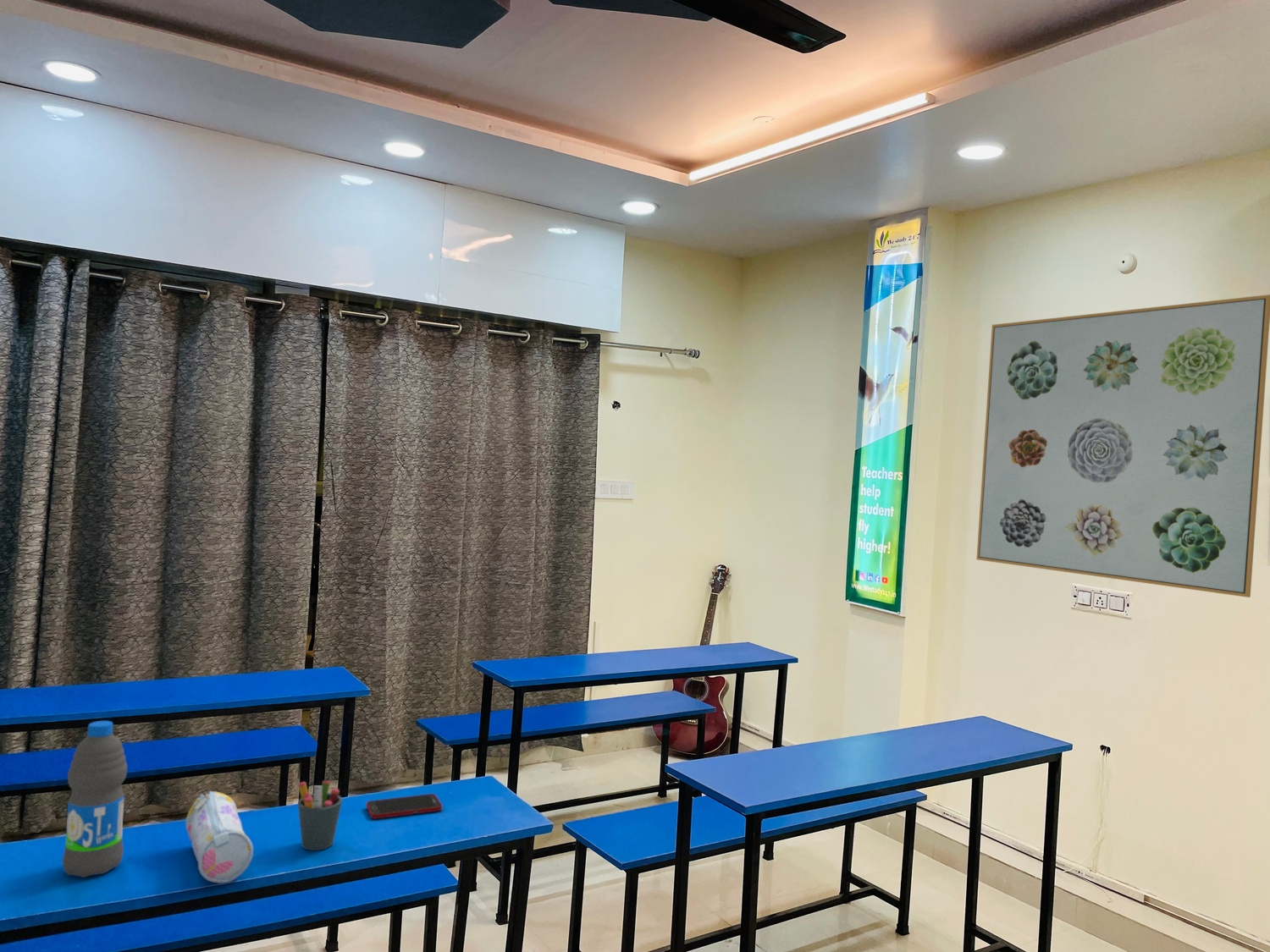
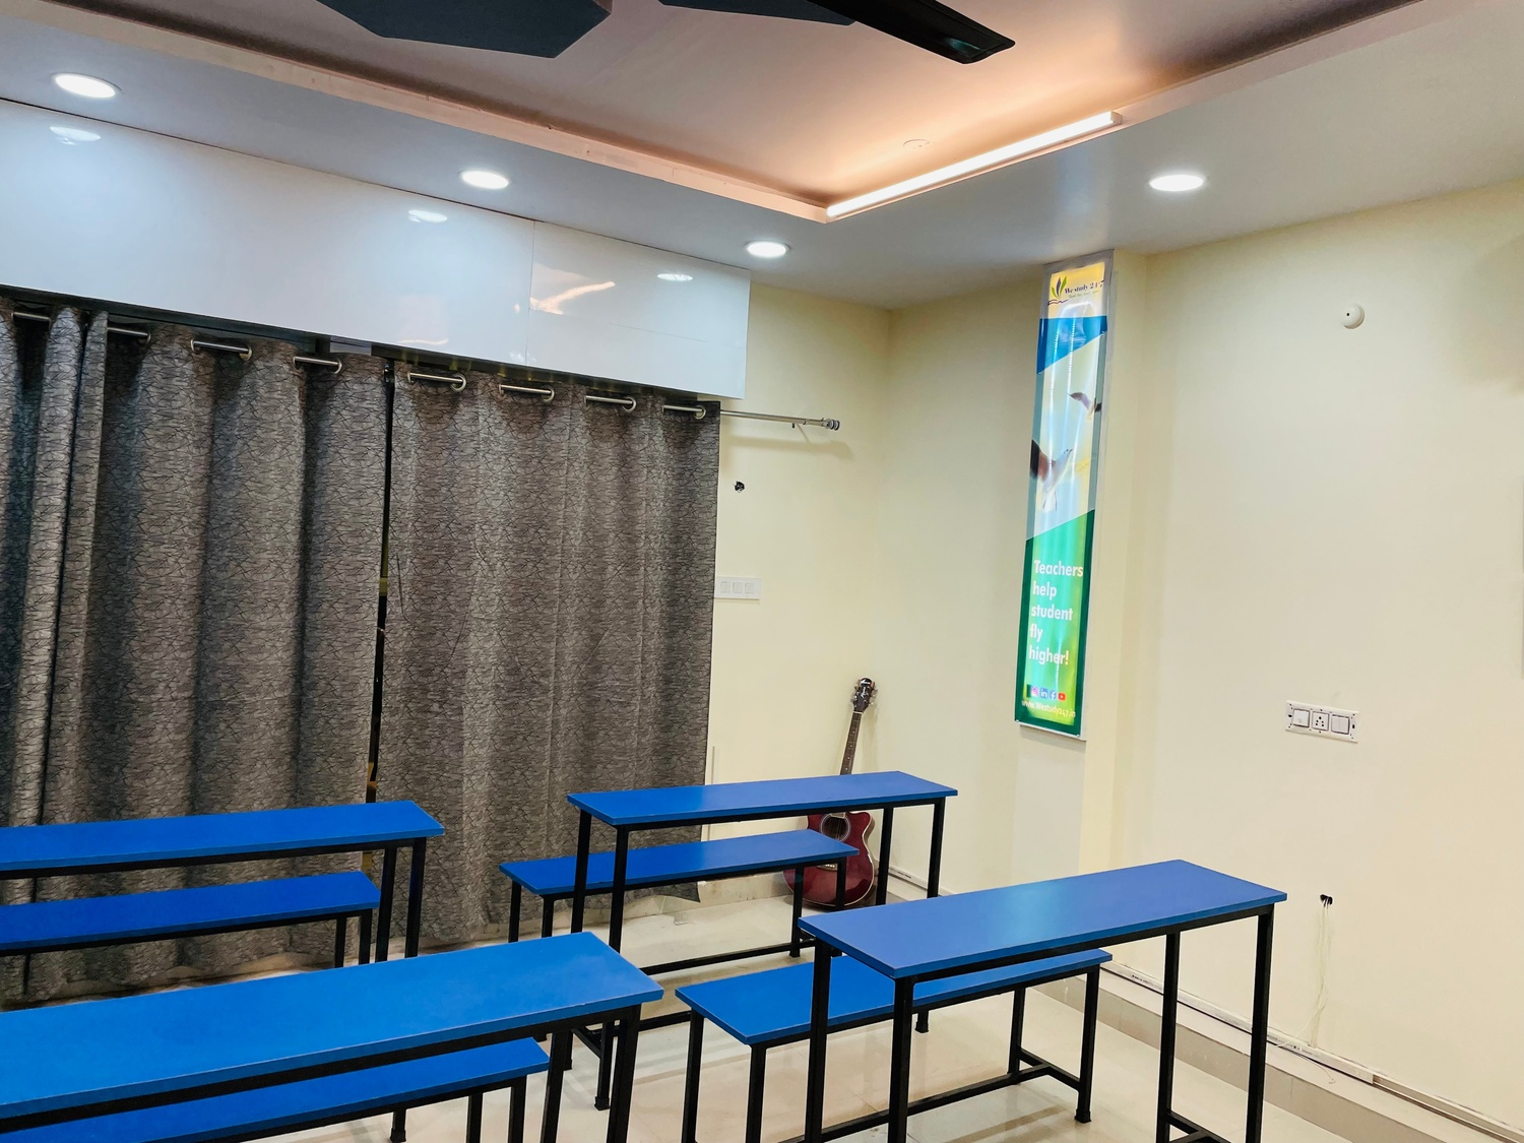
- pen holder [297,780,343,851]
- water bottle [62,720,128,878]
- cell phone [366,793,443,820]
- pencil case [185,790,254,884]
- wall art [975,294,1270,598]
